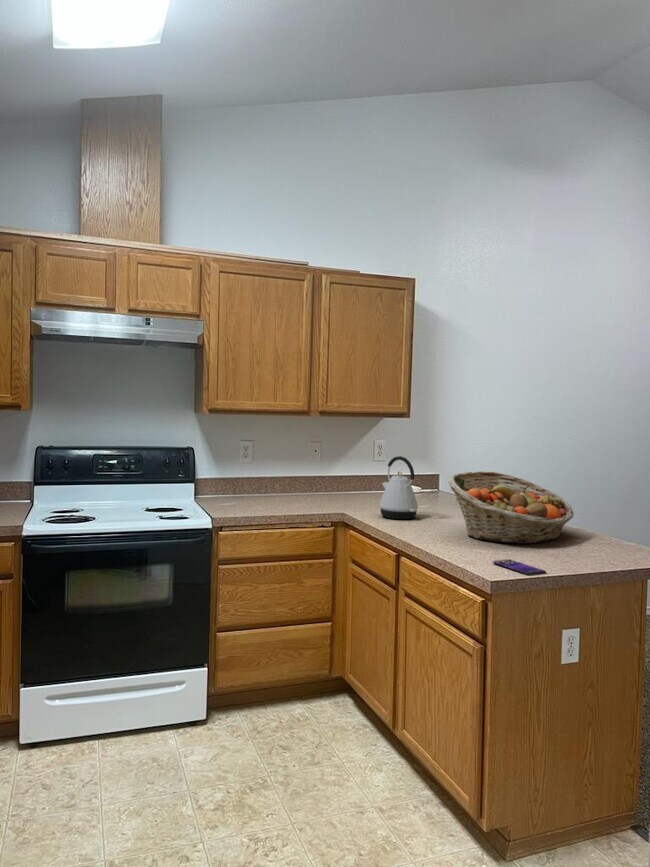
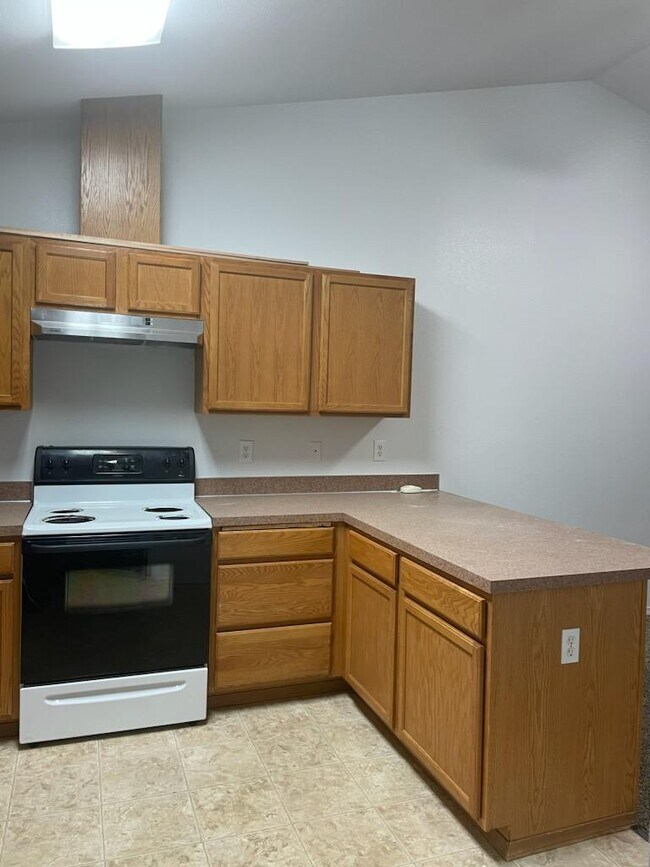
- smartphone [492,558,547,576]
- fruit basket [447,470,575,545]
- kettle [378,455,419,520]
